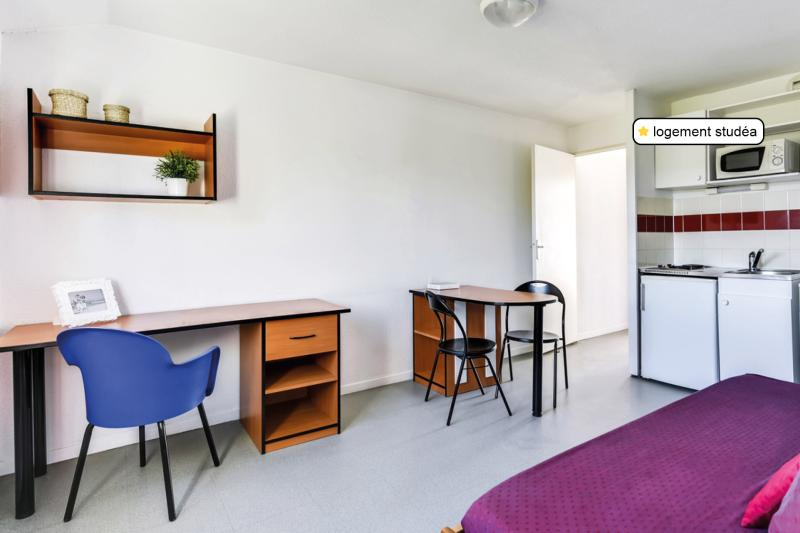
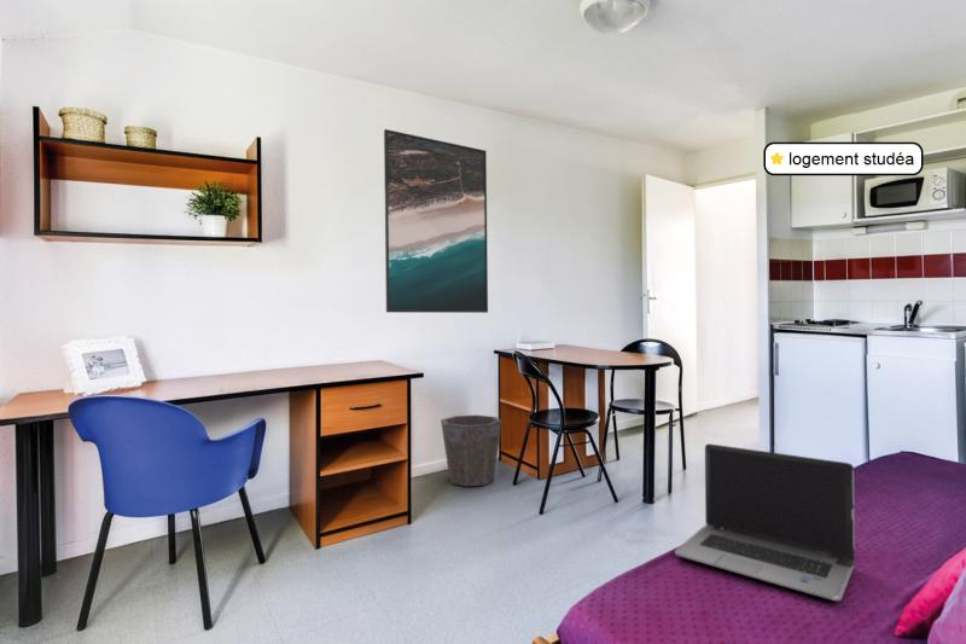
+ laptop computer [674,442,856,602]
+ waste bin [440,413,502,487]
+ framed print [383,128,489,314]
